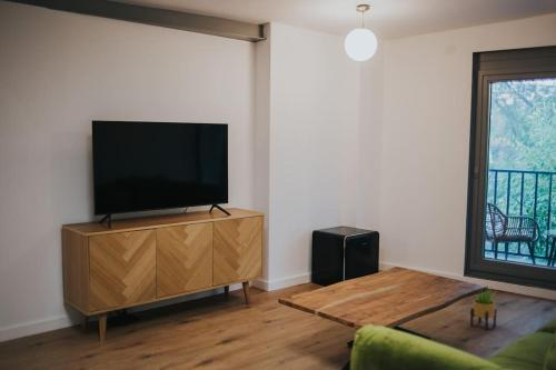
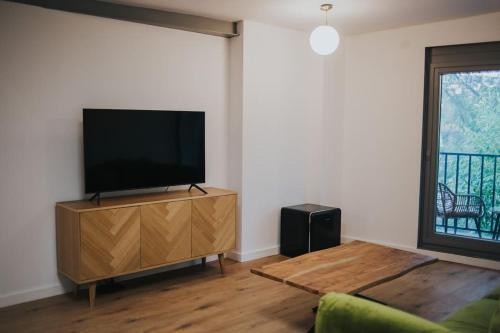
- potted plant [469,283,497,331]
